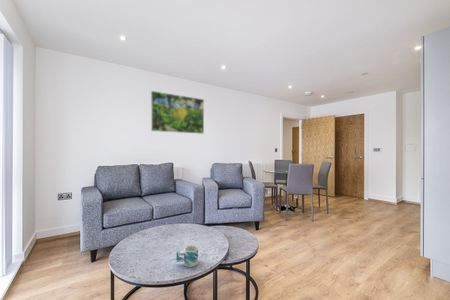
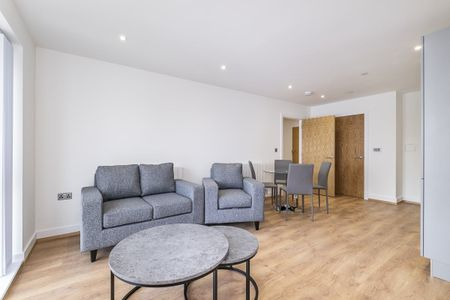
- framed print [150,90,205,135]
- mug [176,244,199,268]
